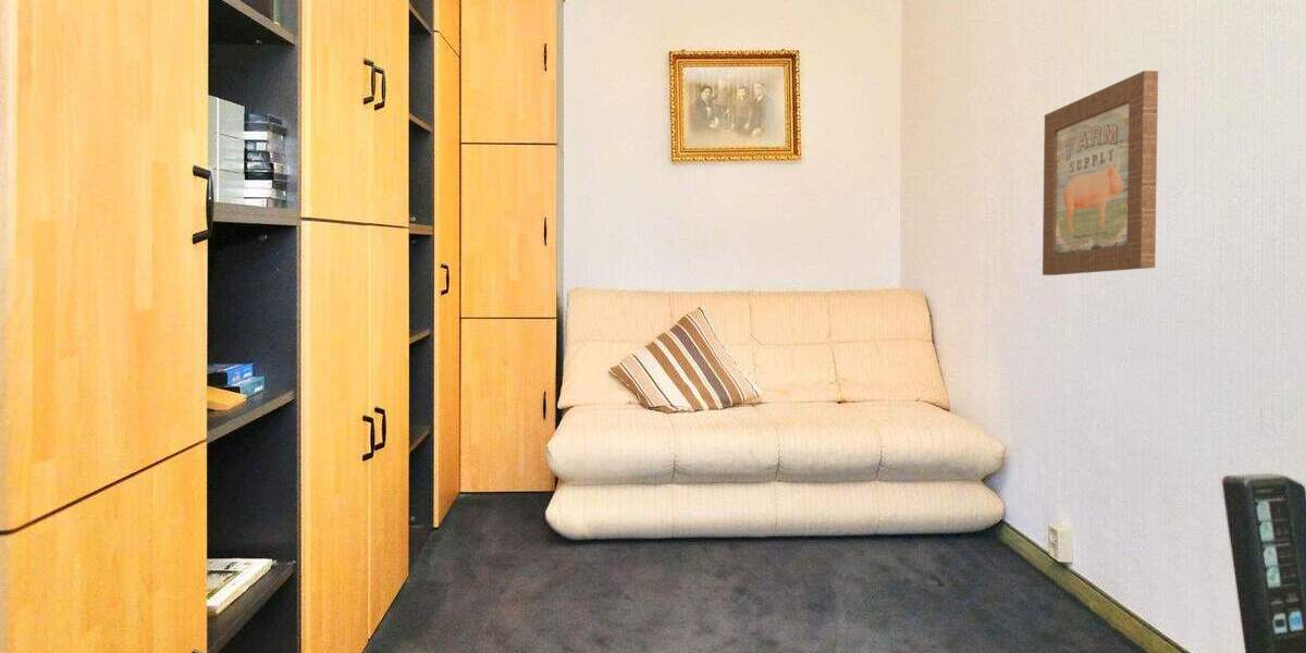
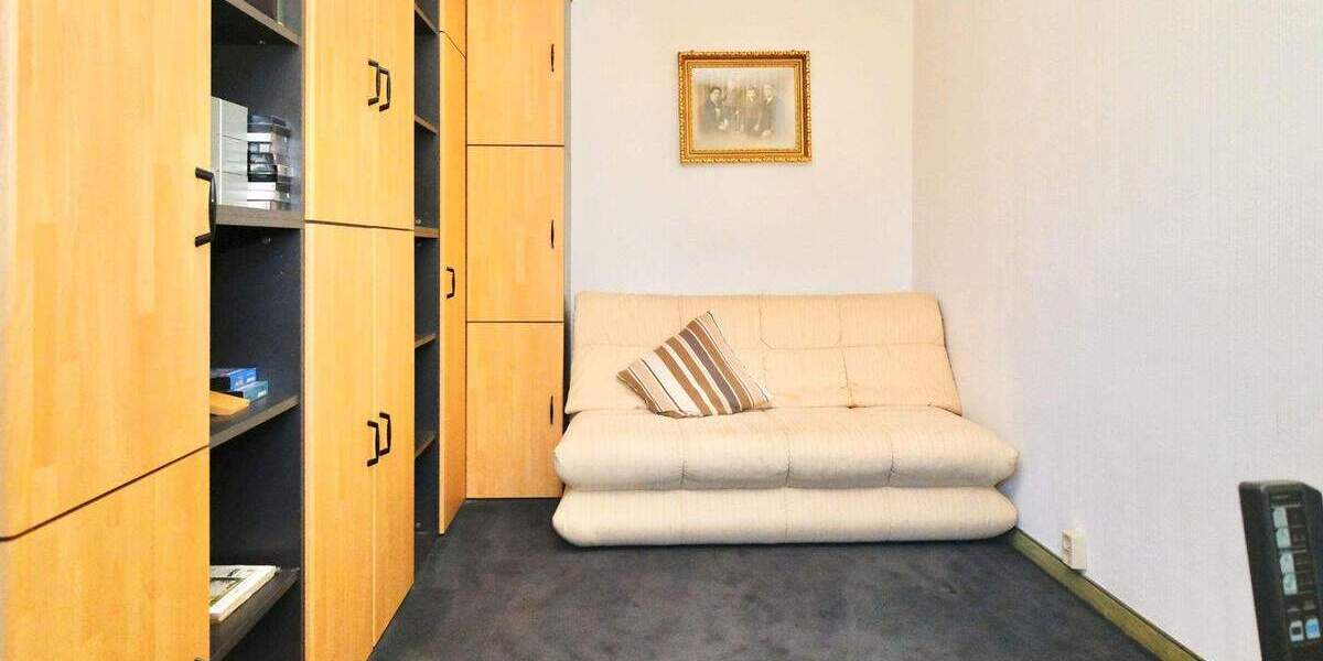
- wall art [1042,70,1159,276]
